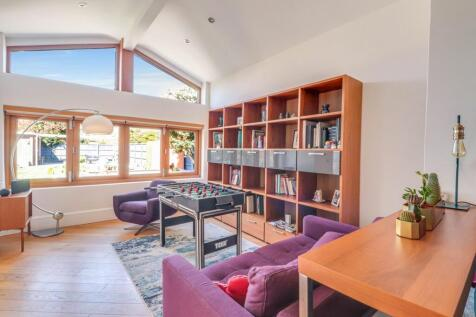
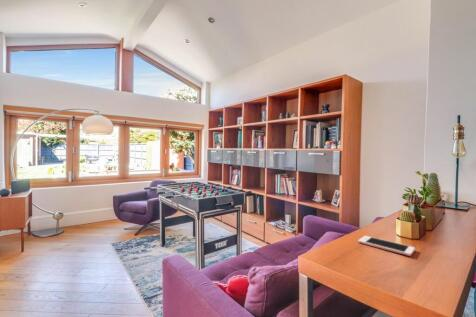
+ cell phone [357,235,416,257]
